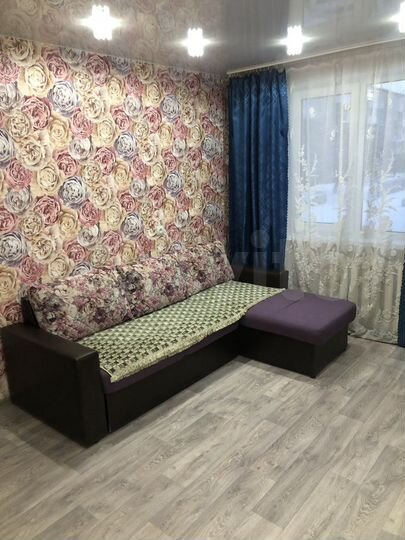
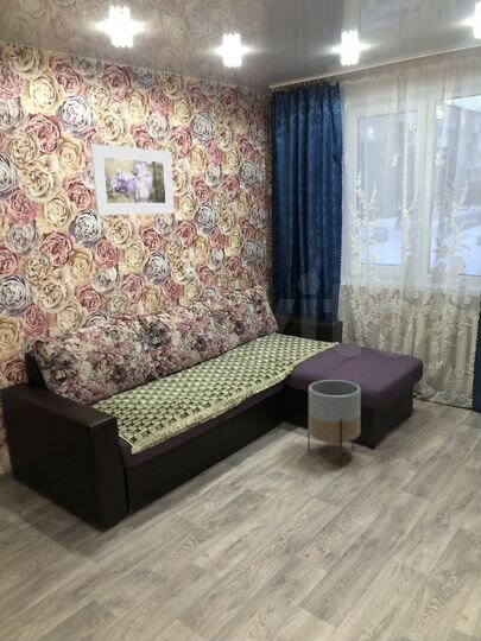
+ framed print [89,142,176,216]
+ planter [306,379,362,469]
